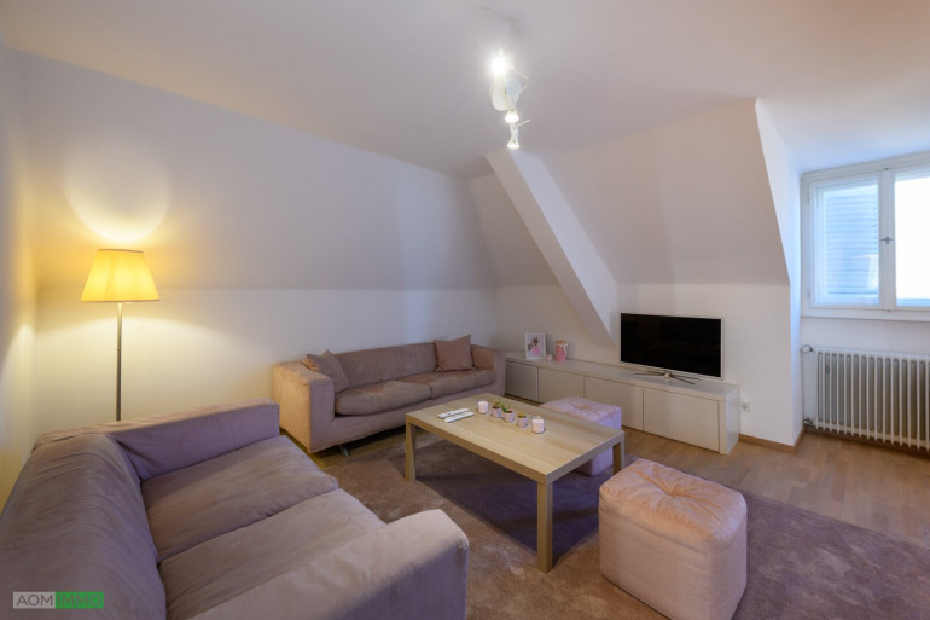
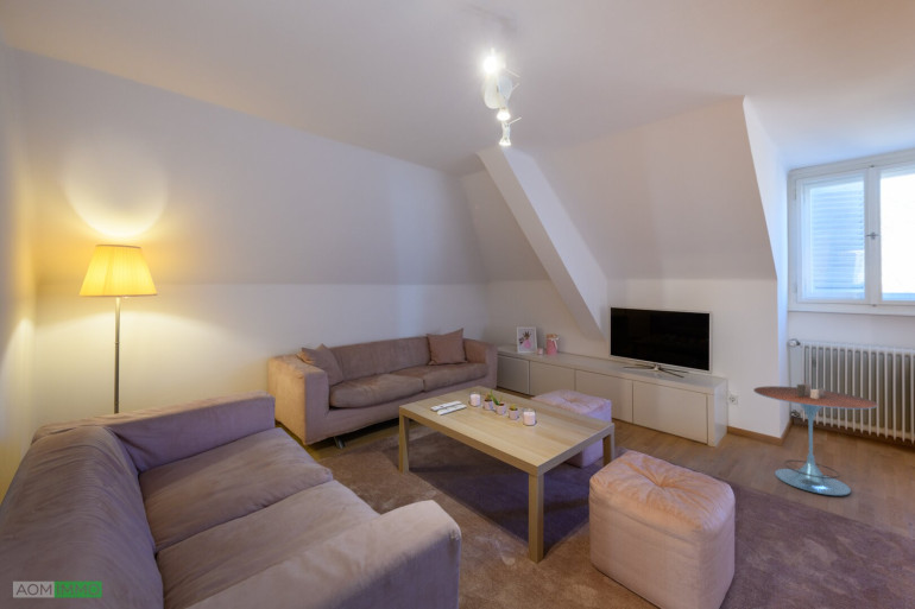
+ side table [752,378,879,496]
